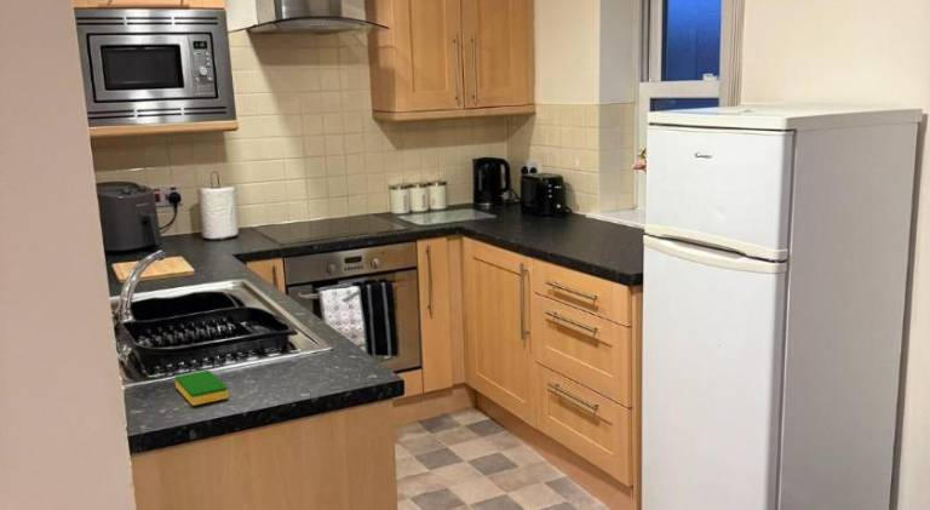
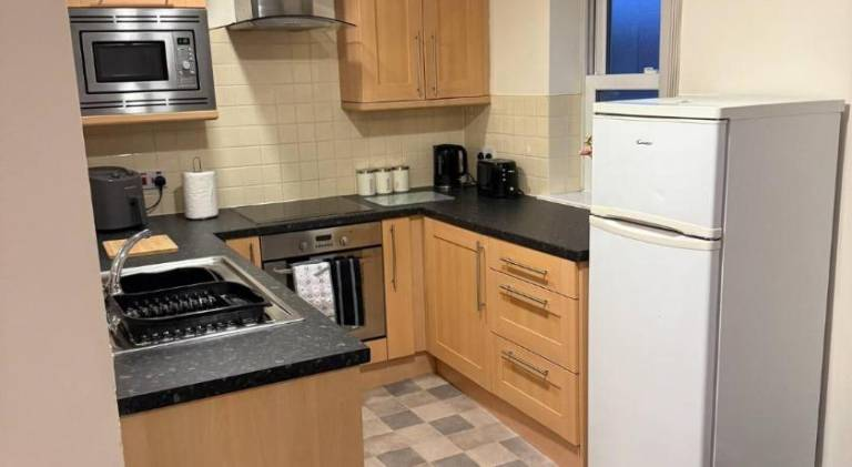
- dish sponge [173,369,229,407]
